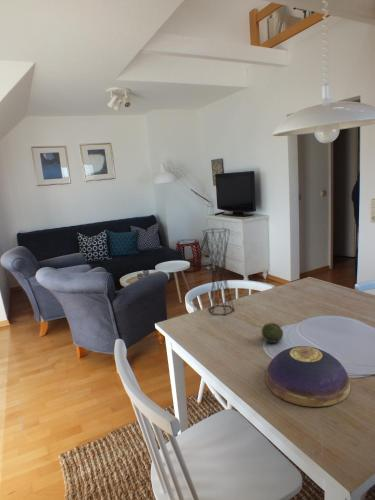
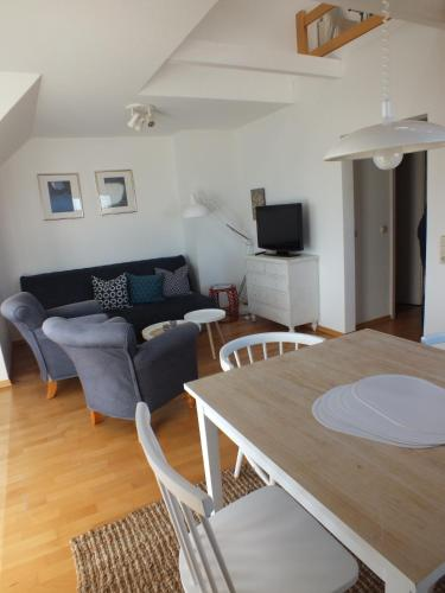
- fruit [261,322,284,344]
- vase [202,227,236,316]
- decorative bowl [265,345,351,408]
